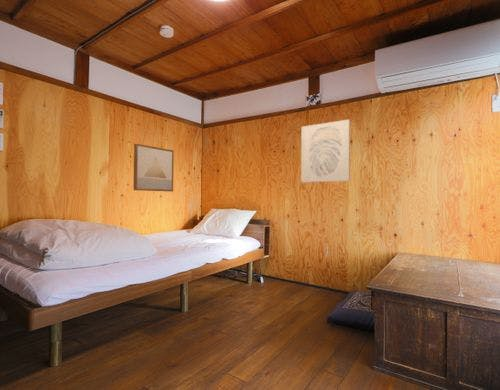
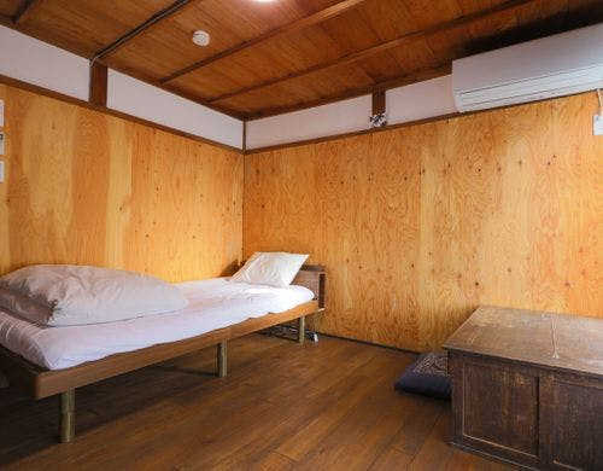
- wall art [133,143,175,192]
- wall art [300,118,351,183]
